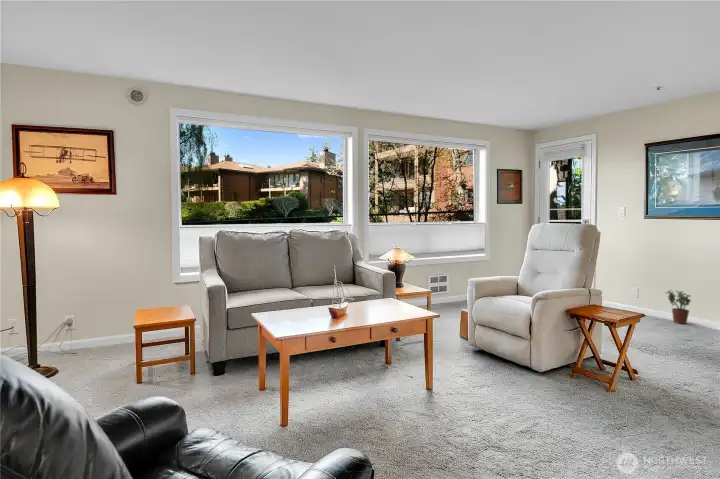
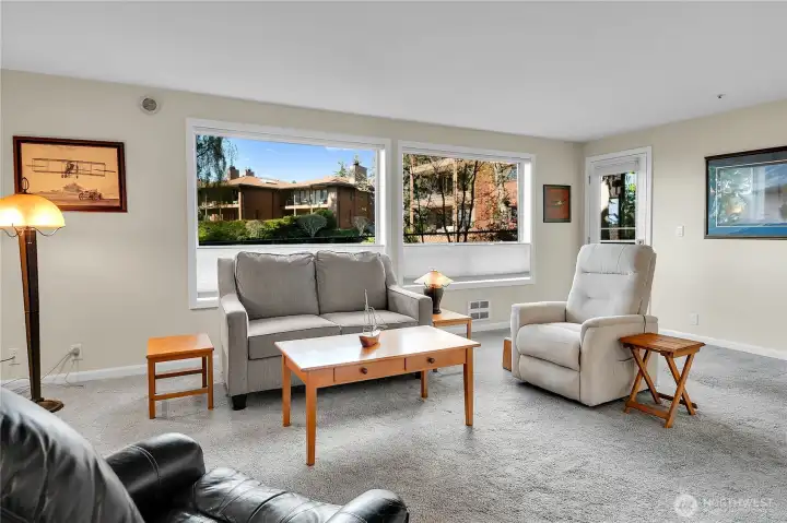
- potted plant [665,289,692,325]
